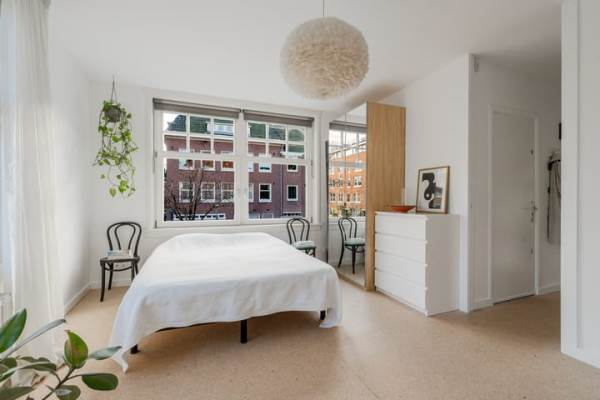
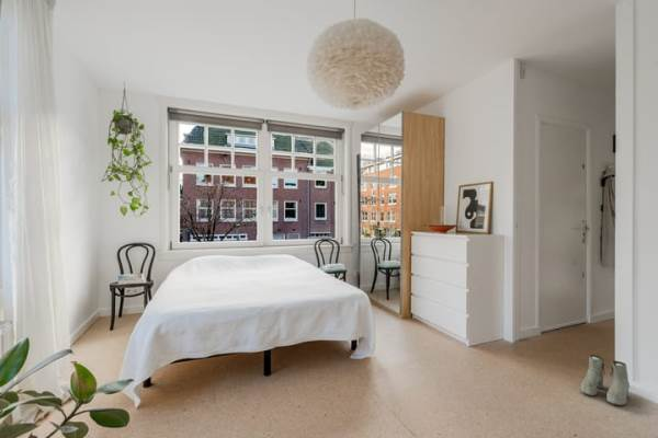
+ boots [580,354,631,406]
